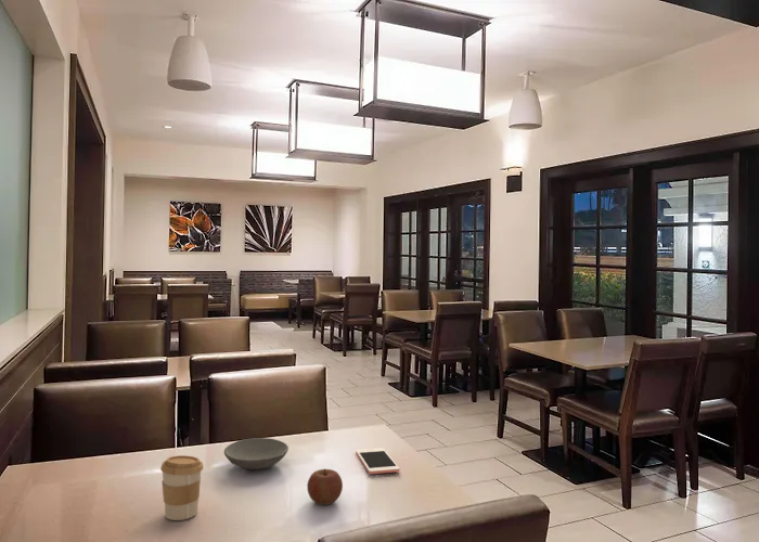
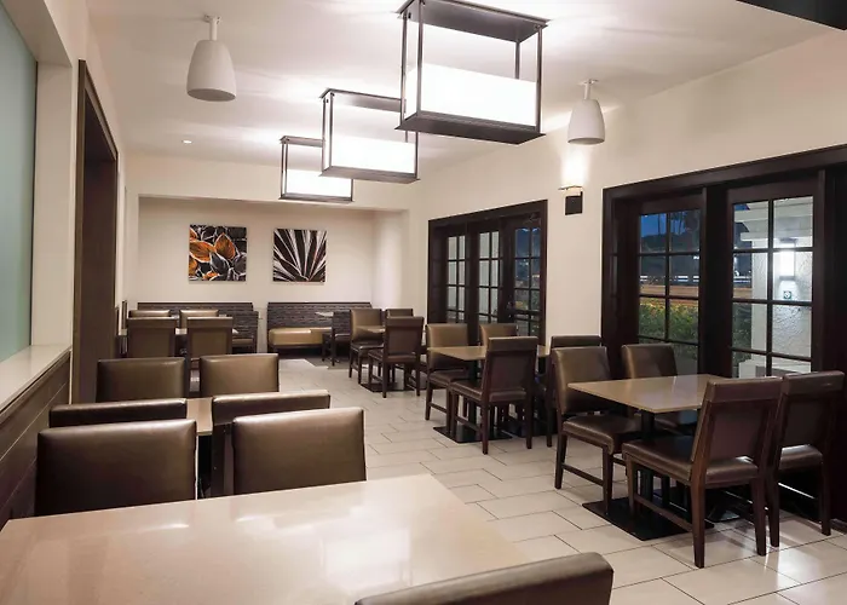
- cell phone [355,447,400,475]
- bowl [223,437,290,470]
- coffee cup [159,454,204,521]
- apple [306,467,344,506]
